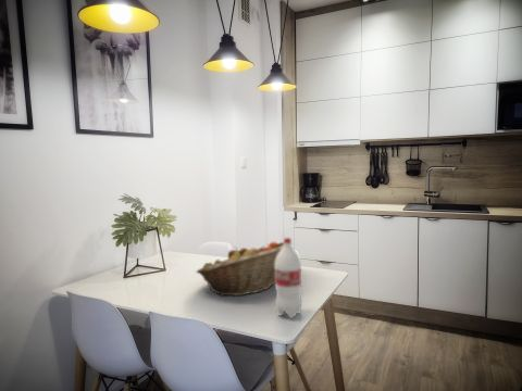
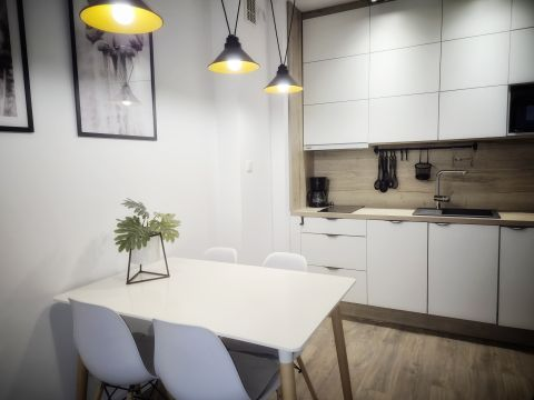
- fruit basket [195,241,293,297]
- bottle [274,237,302,319]
